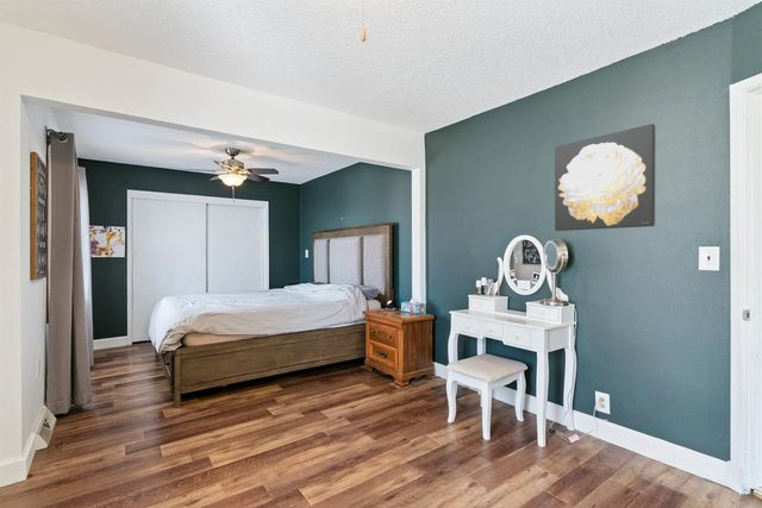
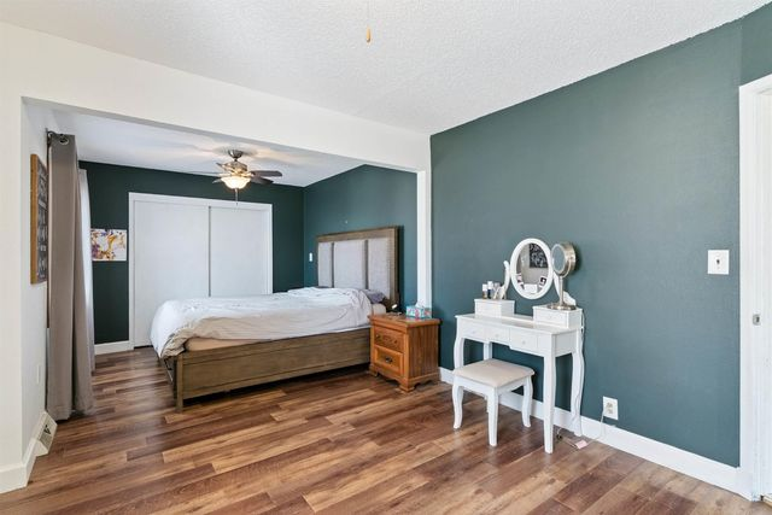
- wall art [554,123,656,232]
